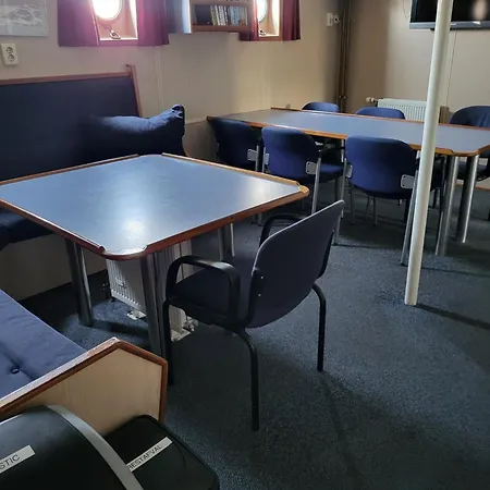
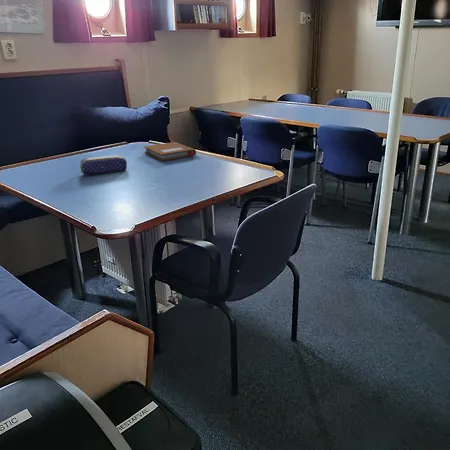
+ notebook [143,141,197,162]
+ pencil case [79,154,128,176]
